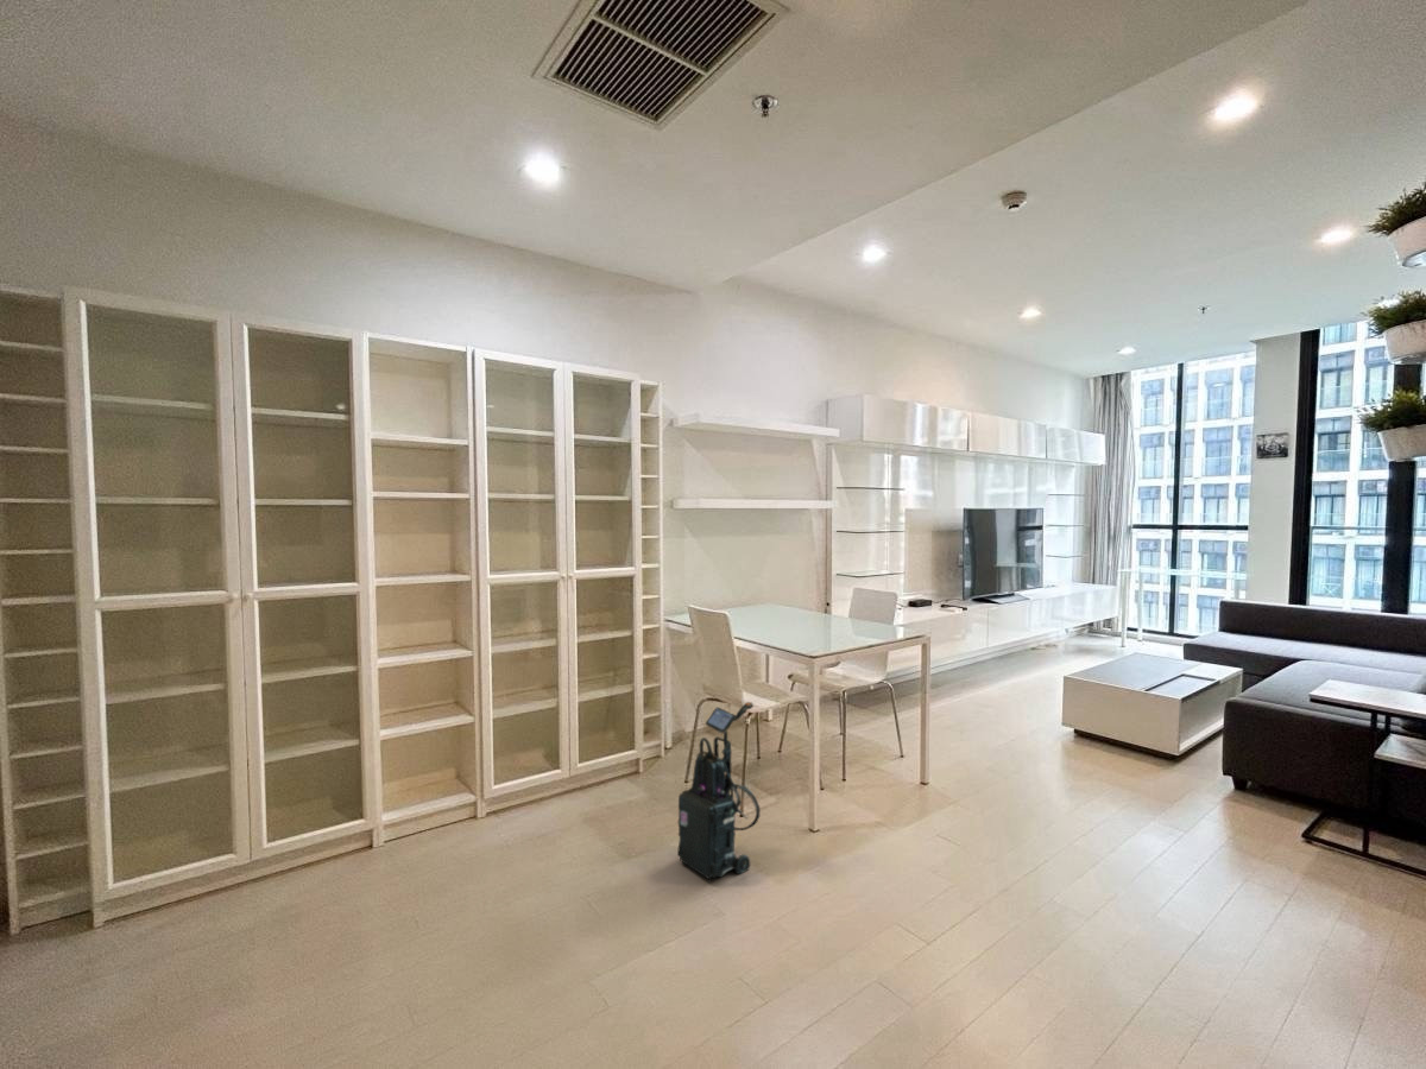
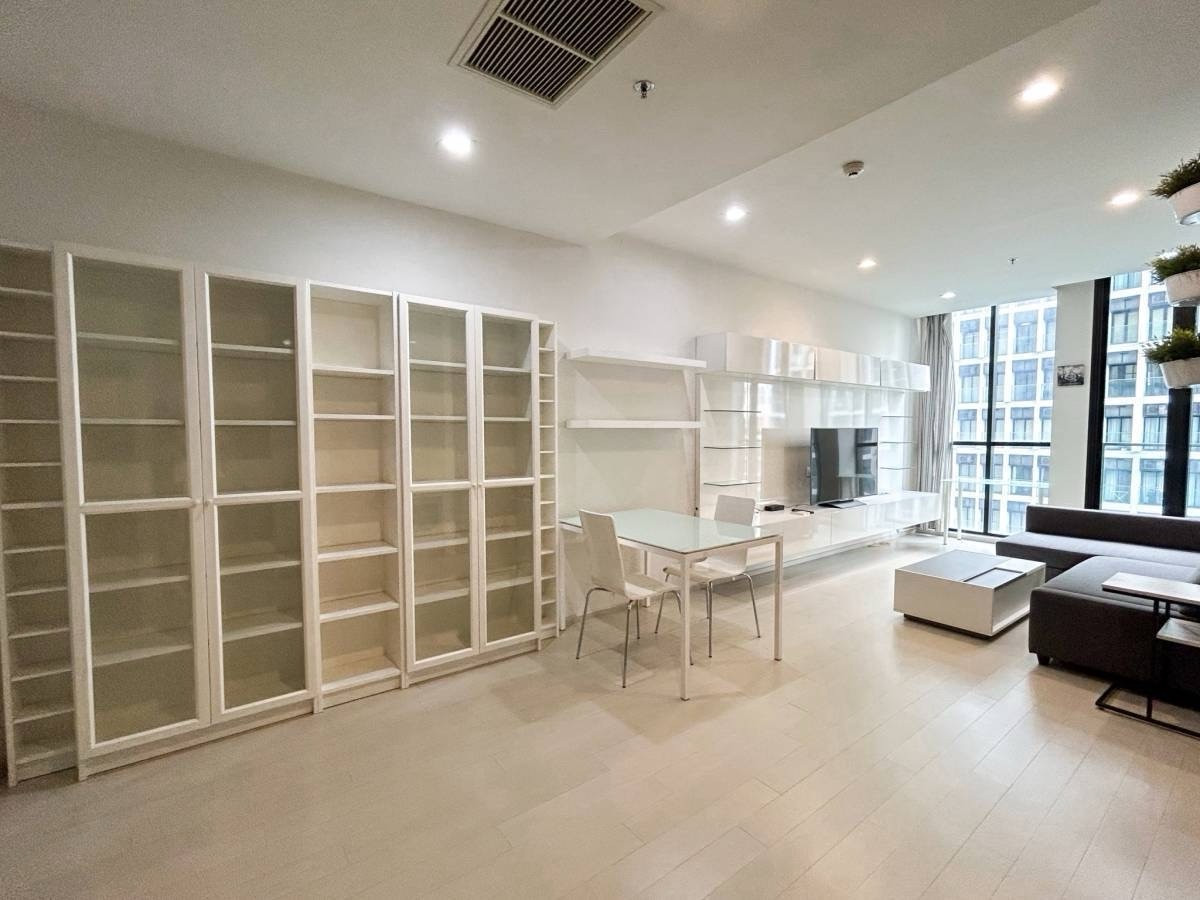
- vacuum cleaner [677,701,762,880]
